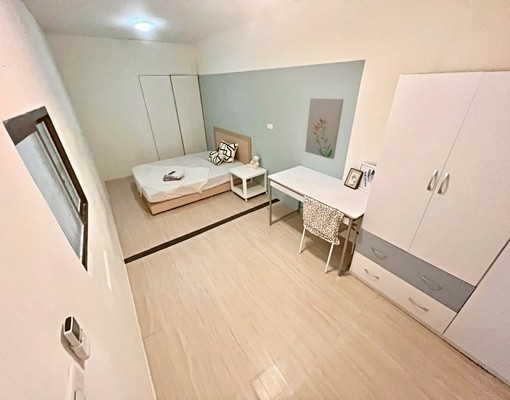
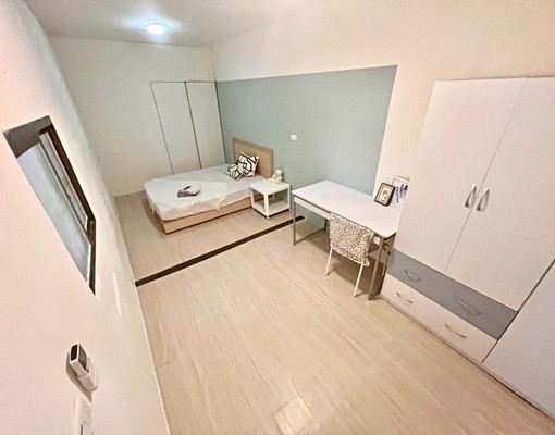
- wall art [304,97,345,160]
